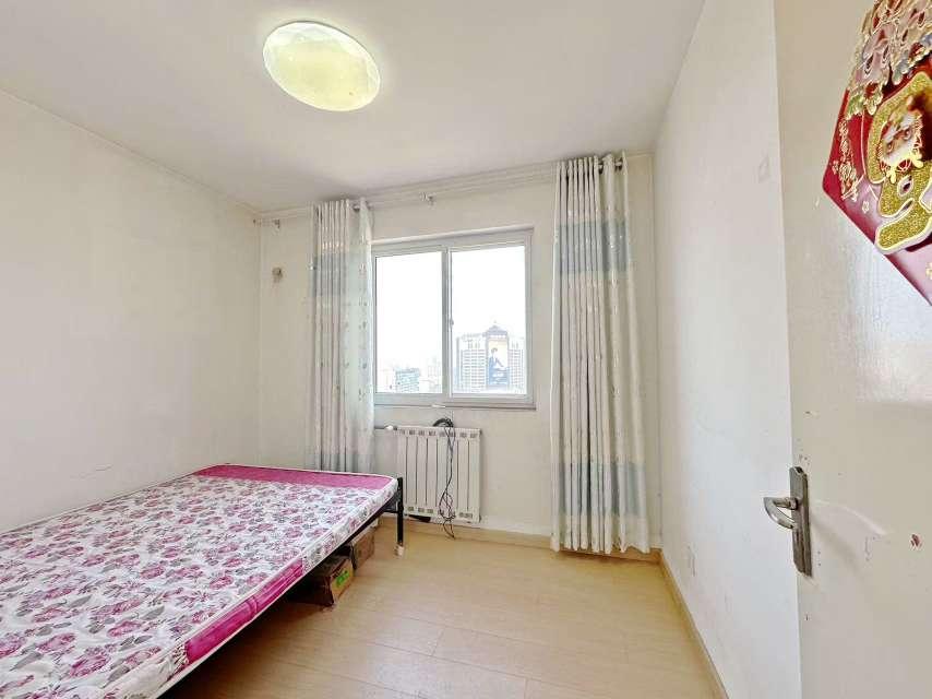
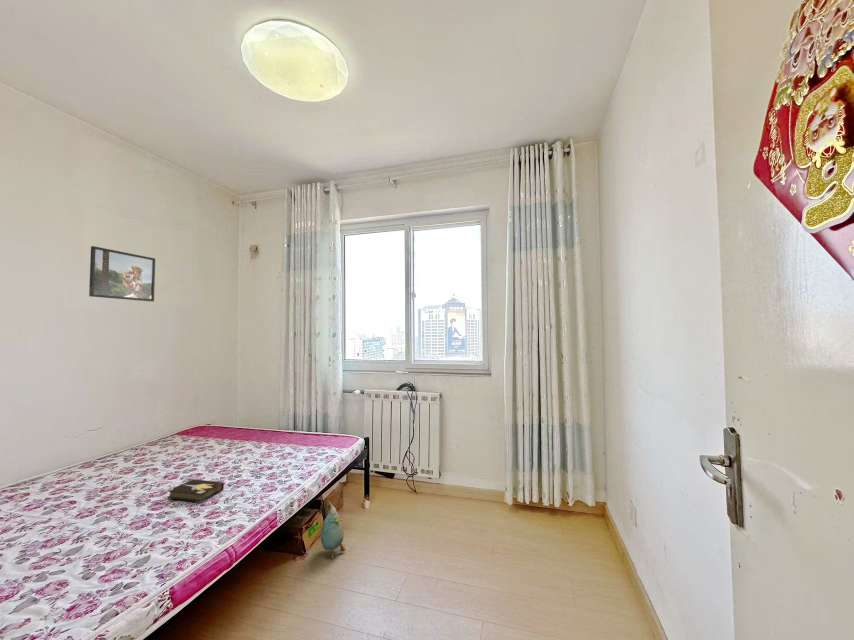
+ plush toy [320,501,347,559]
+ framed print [88,245,156,303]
+ hardback book [167,478,225,504]
